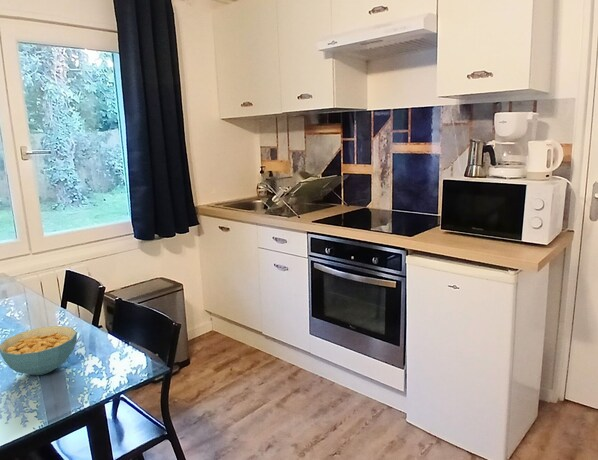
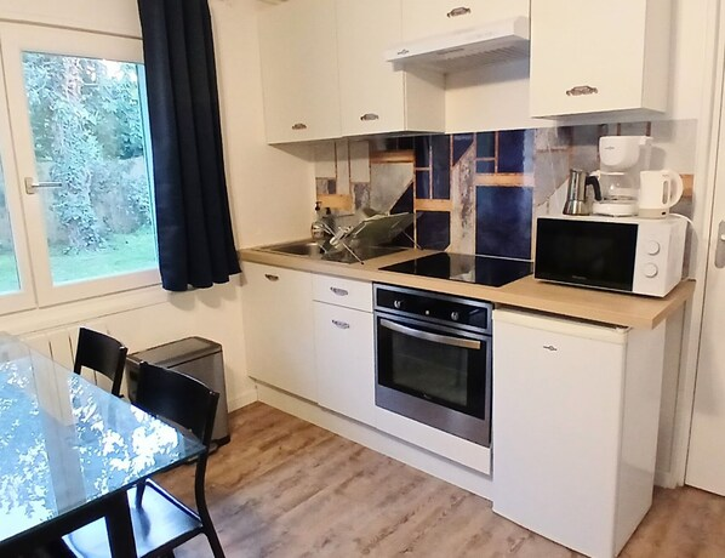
- cereal bowl [0,325,78,376]
